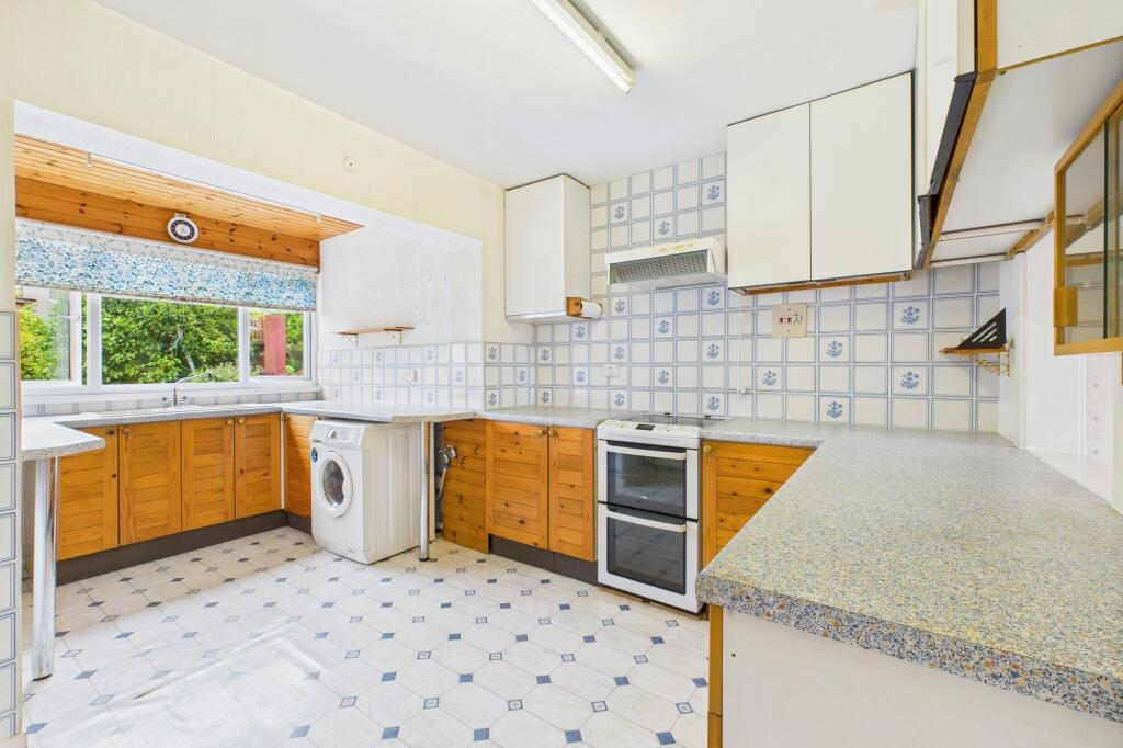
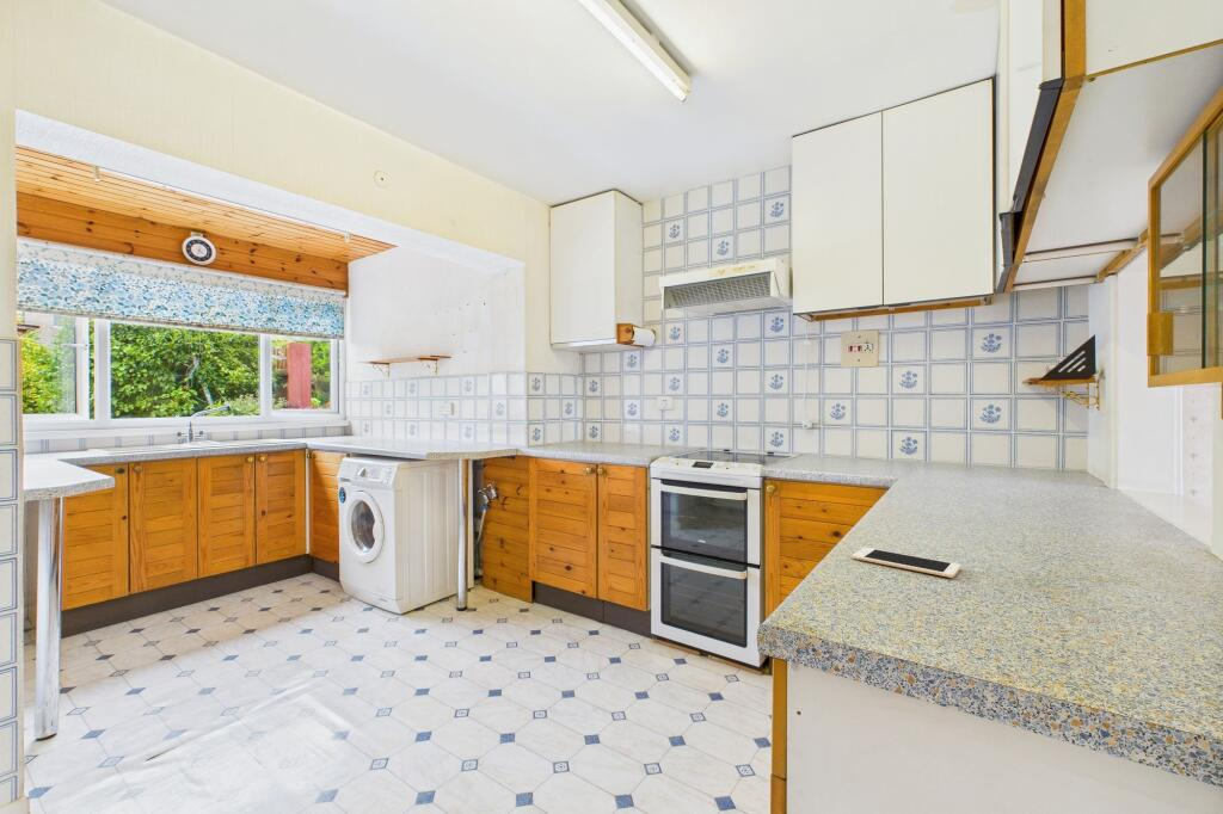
+ cell phone [850,547,961,579]
